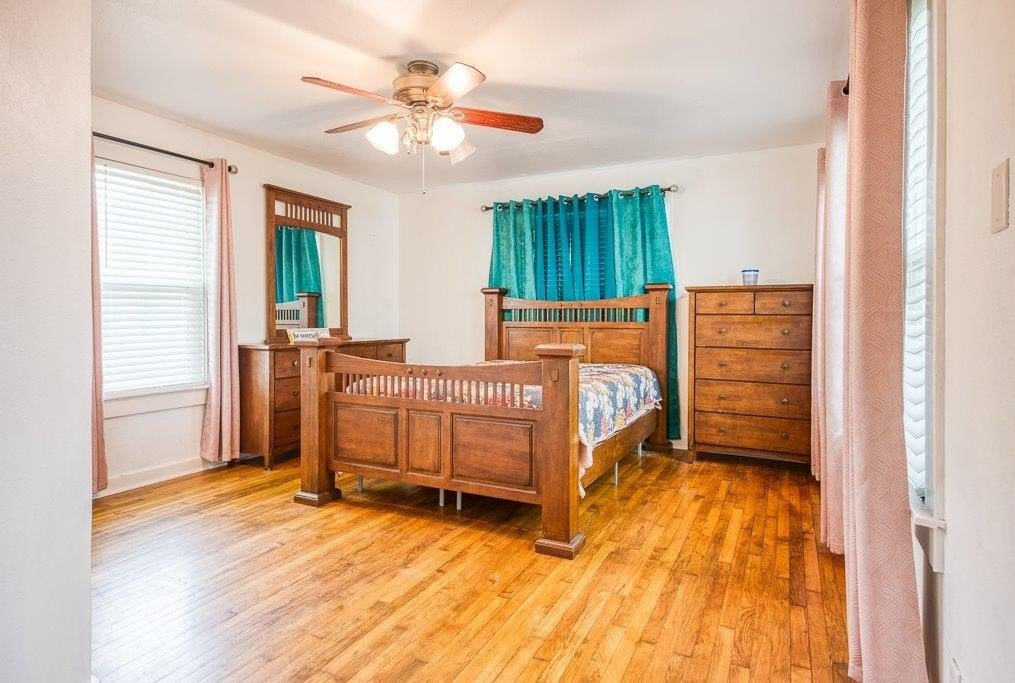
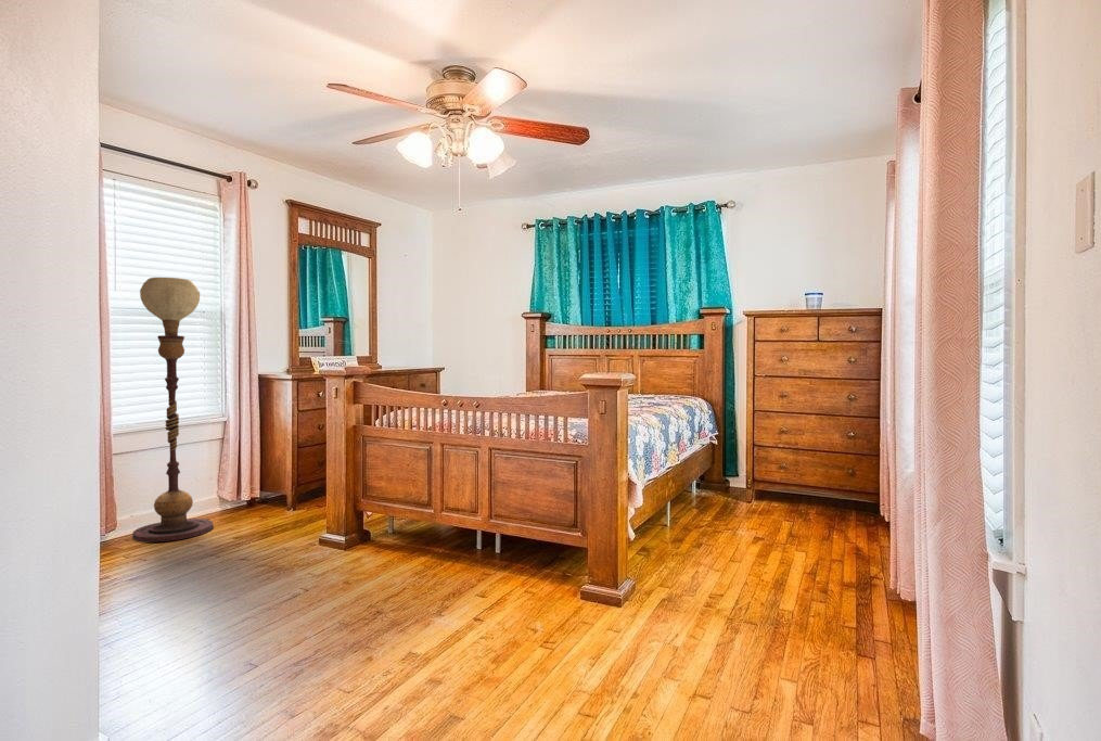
+ floor lamp [131,277,215,544]
